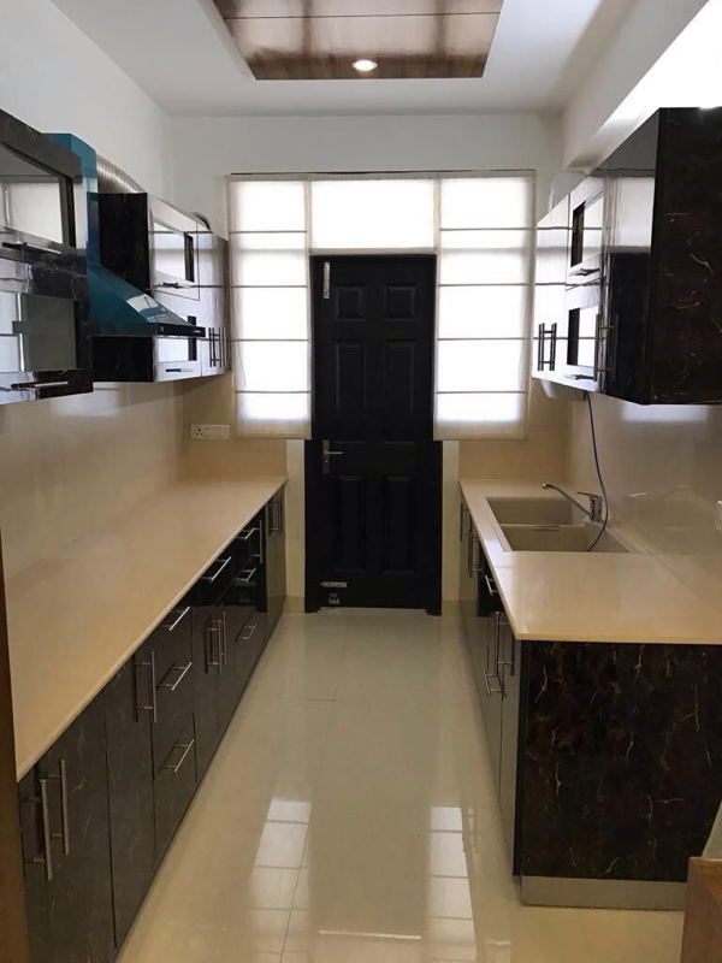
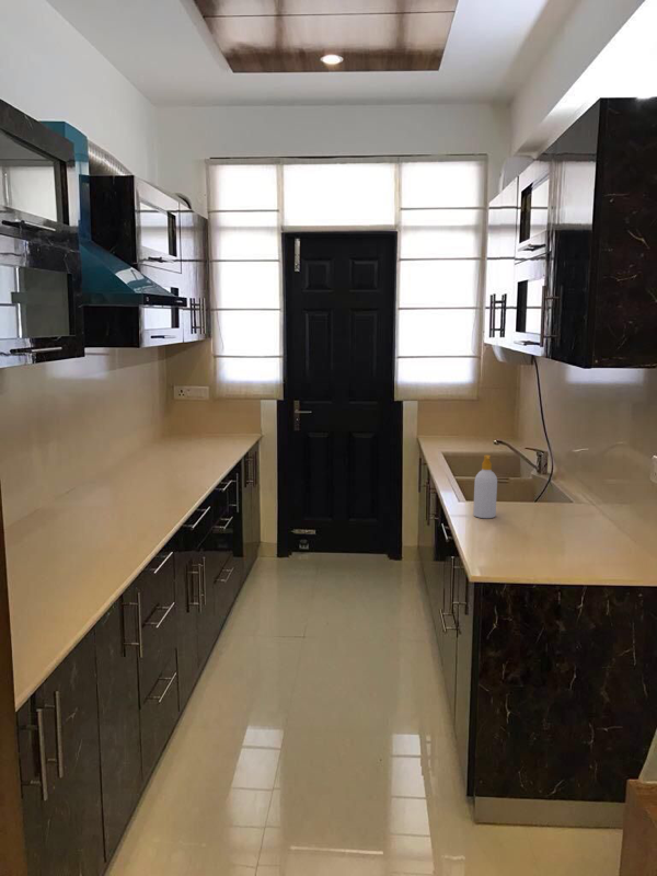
+ soap bottle [472,454,498,519]
